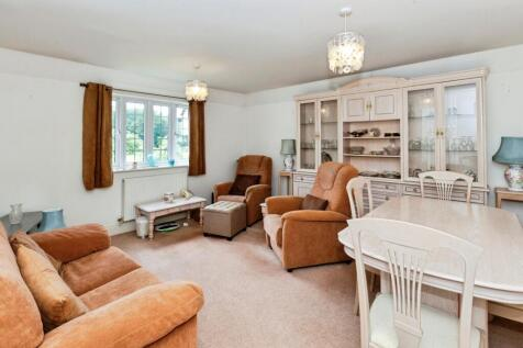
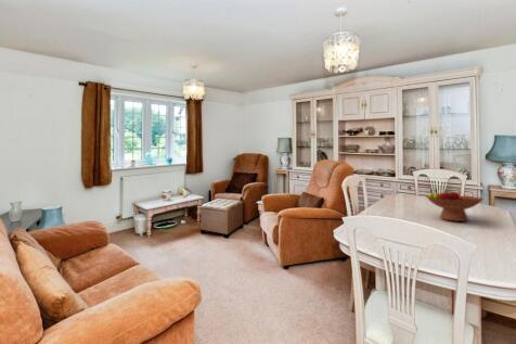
+ fruit bowl [425,188,485,222]
